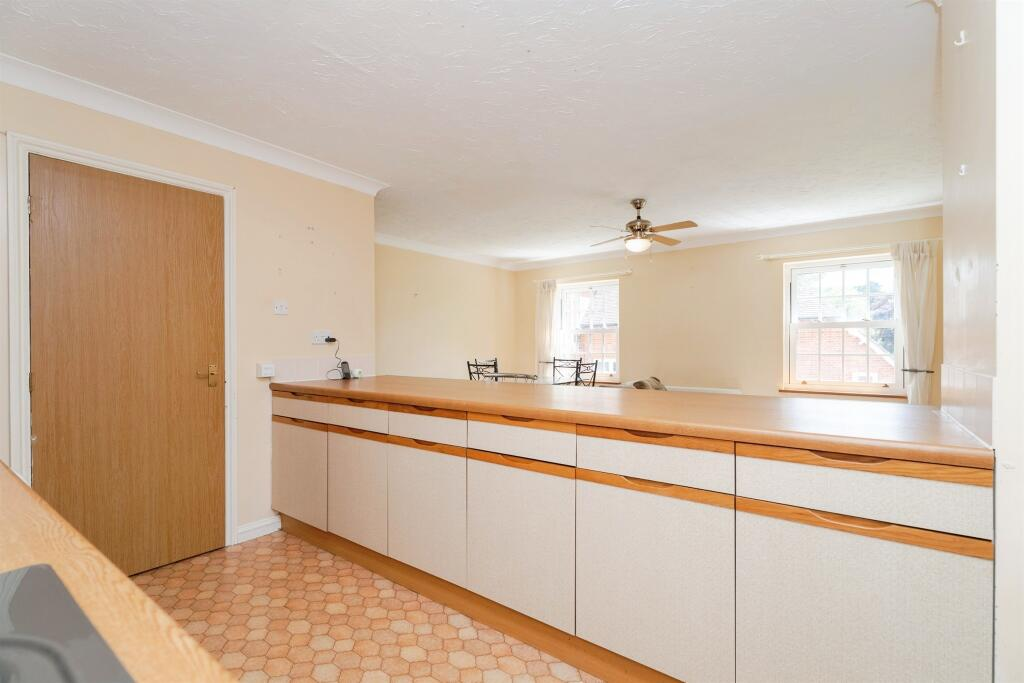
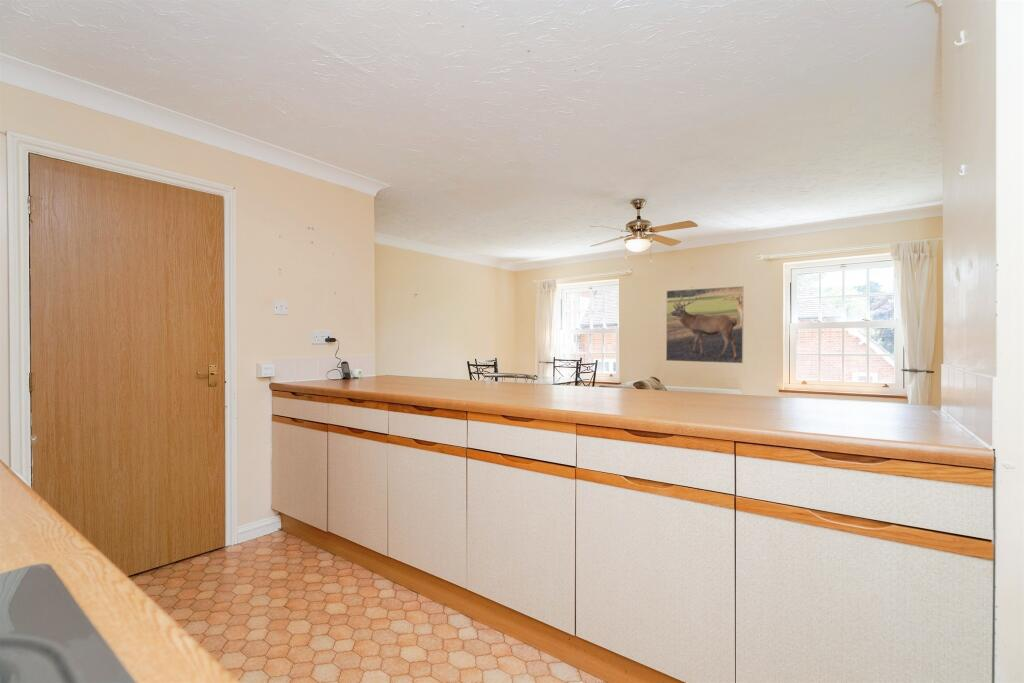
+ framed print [665,285,745,364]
